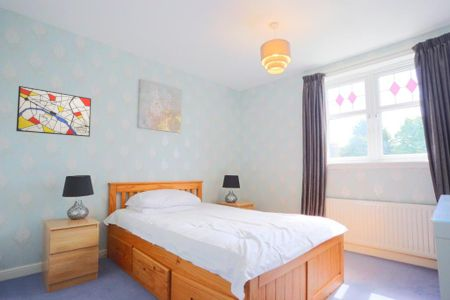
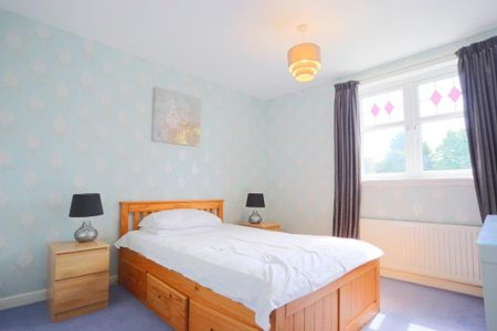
- wall art [15,85,92,138]
